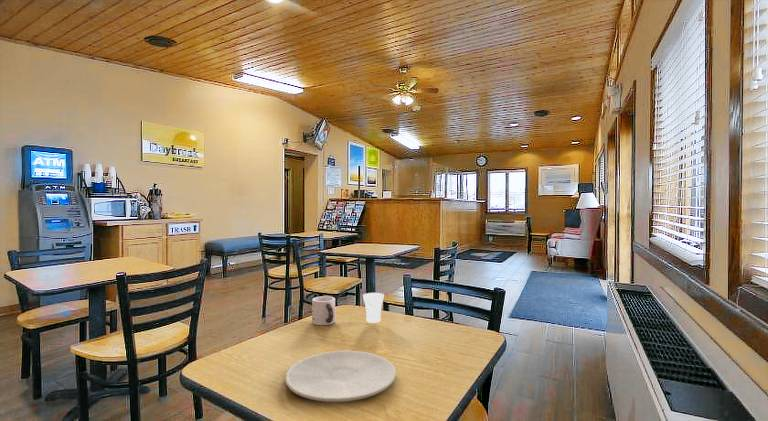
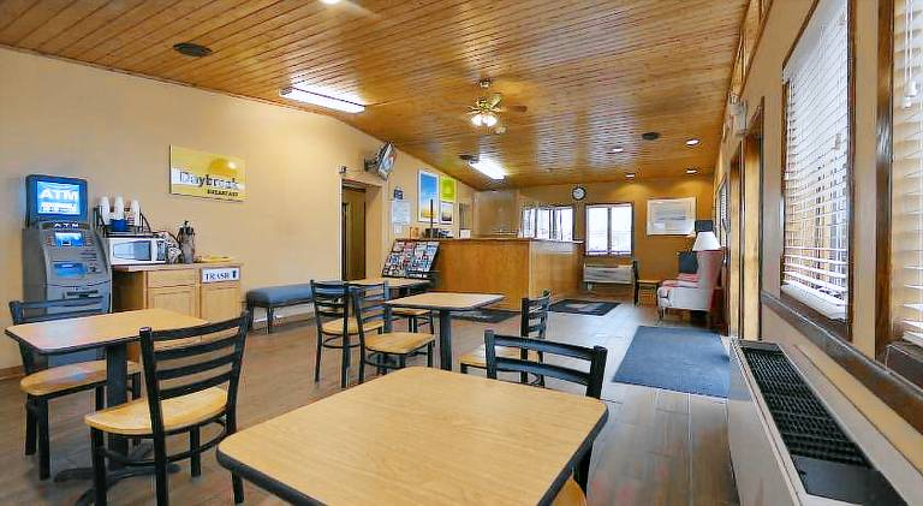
- cup [362,292,385,324]
- plate [284,350,397,403]
- mug [311,295,336,326]
